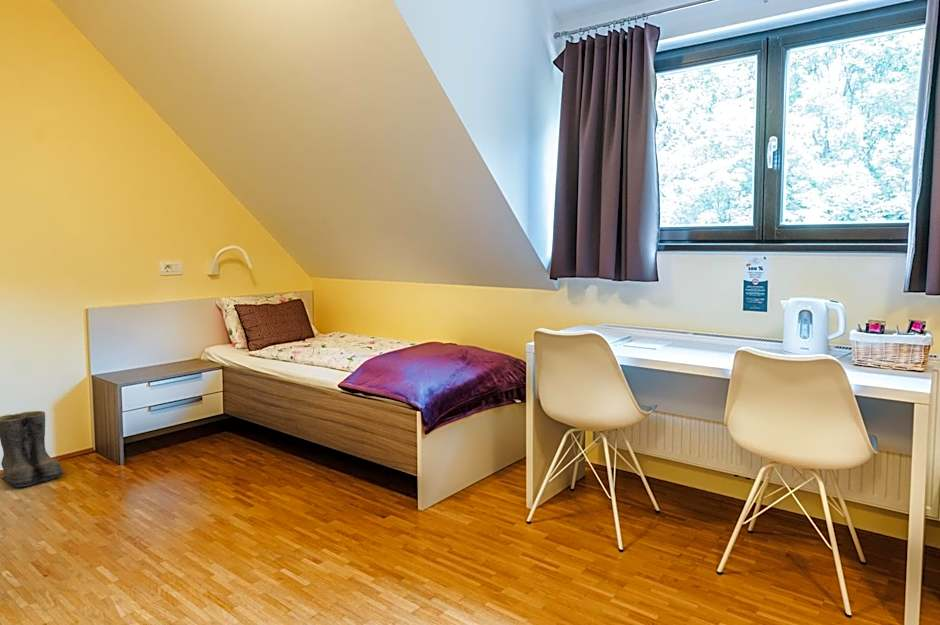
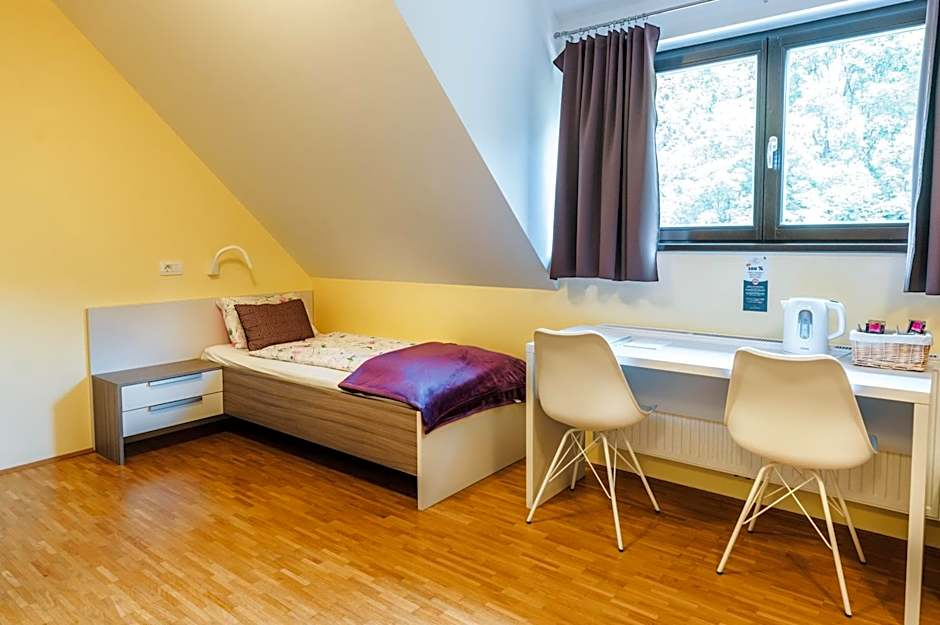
- boots [0,410,66,488]
